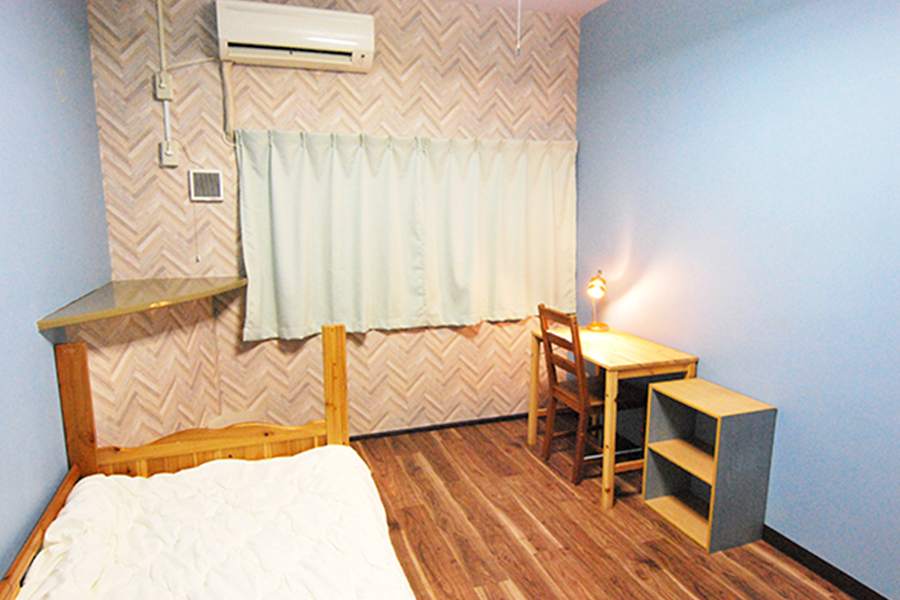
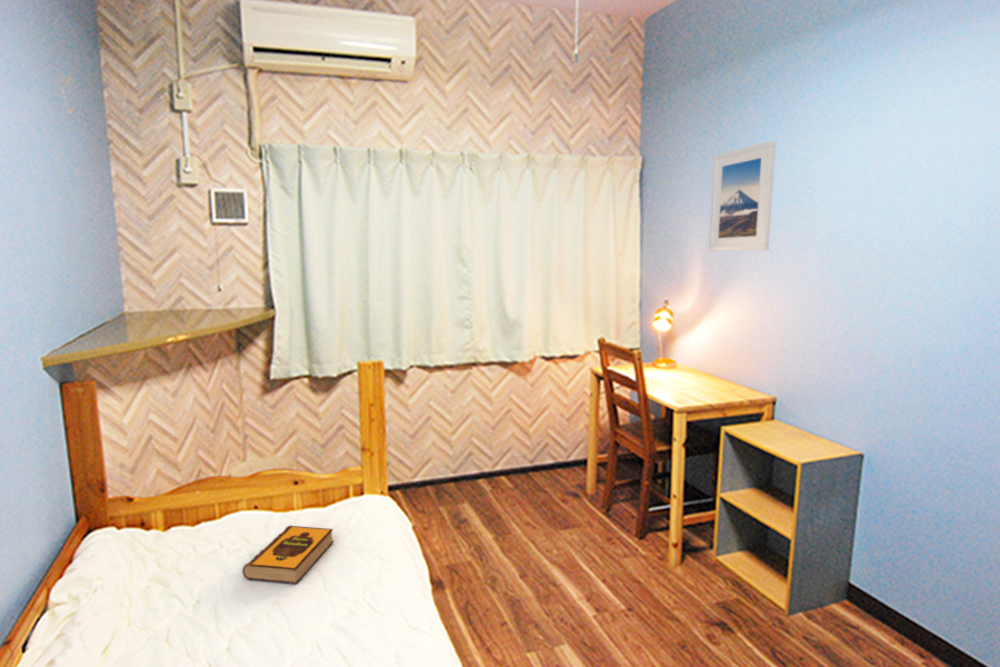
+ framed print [708,140,777,252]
+ hardback book [241,525,334,585]
